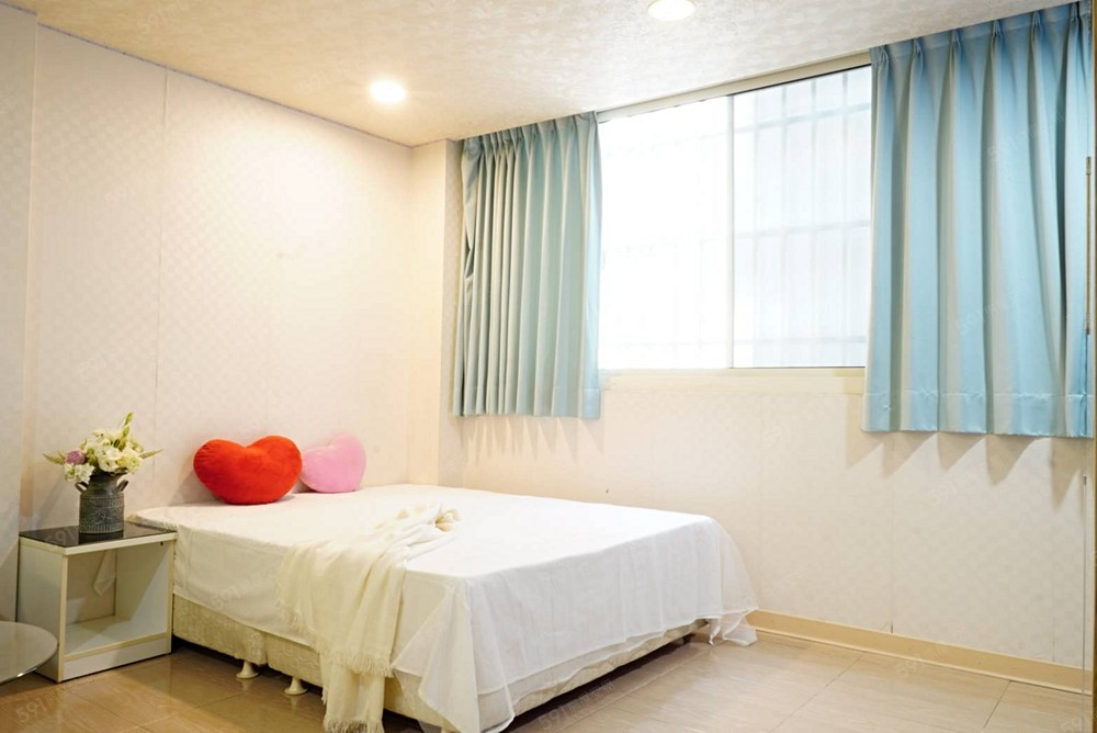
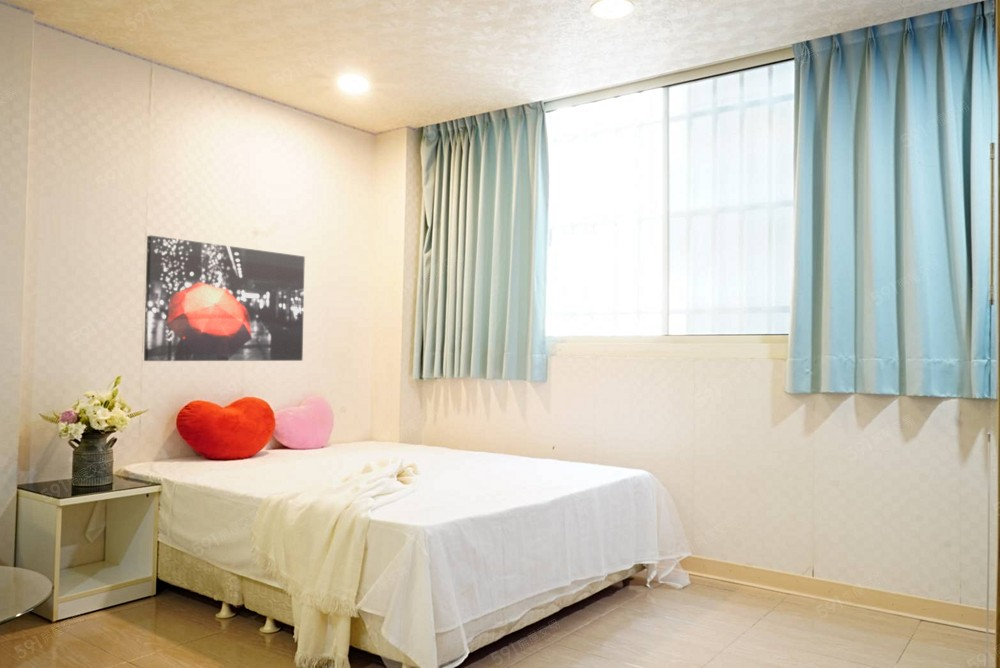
+ wall art [143,235,306,362]
